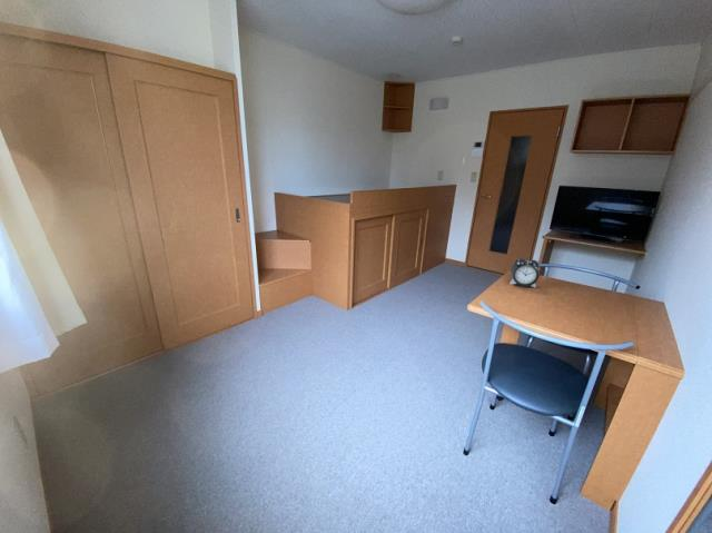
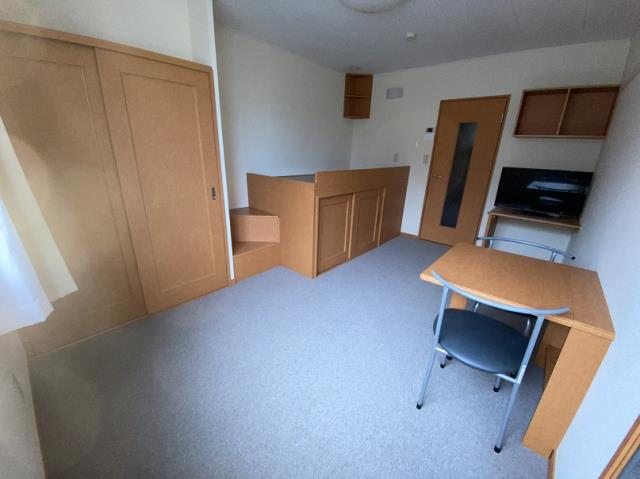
- alarm clock [508,257,541,289]
